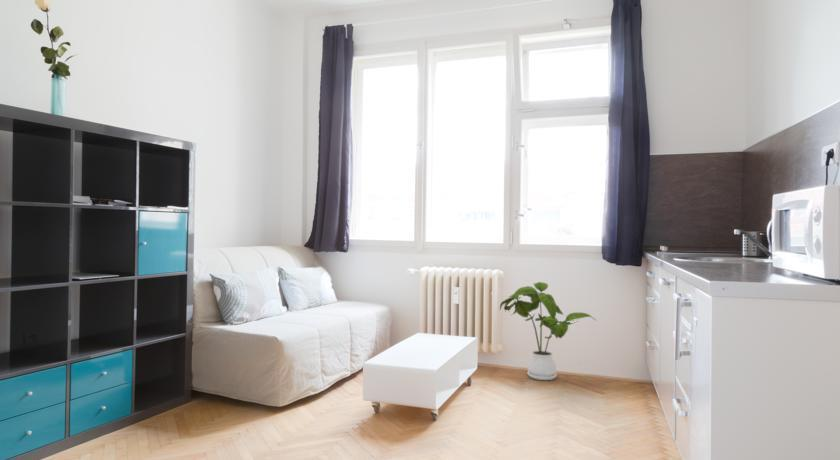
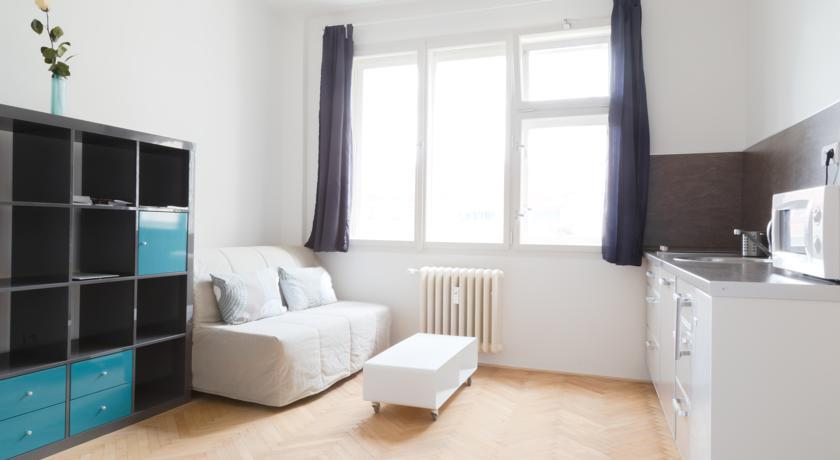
- house plant [499,281,596,381]
